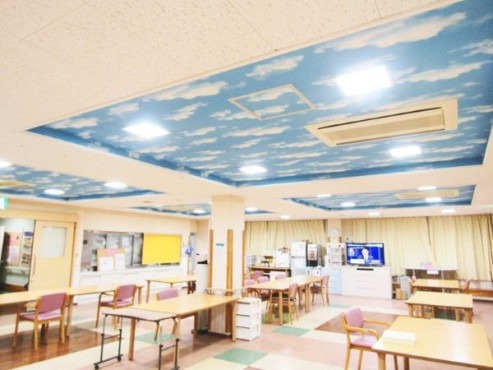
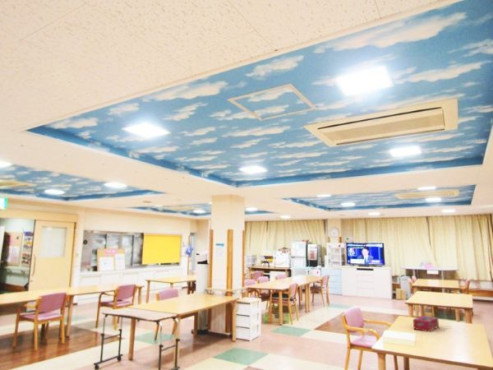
+ tissue box [412,315,440,333]
